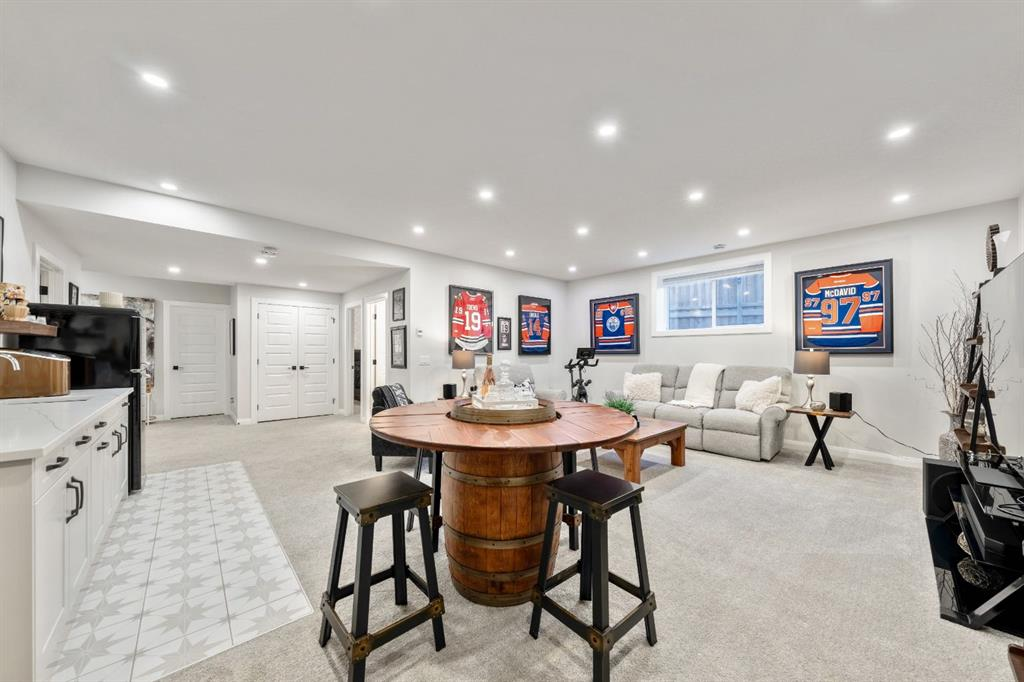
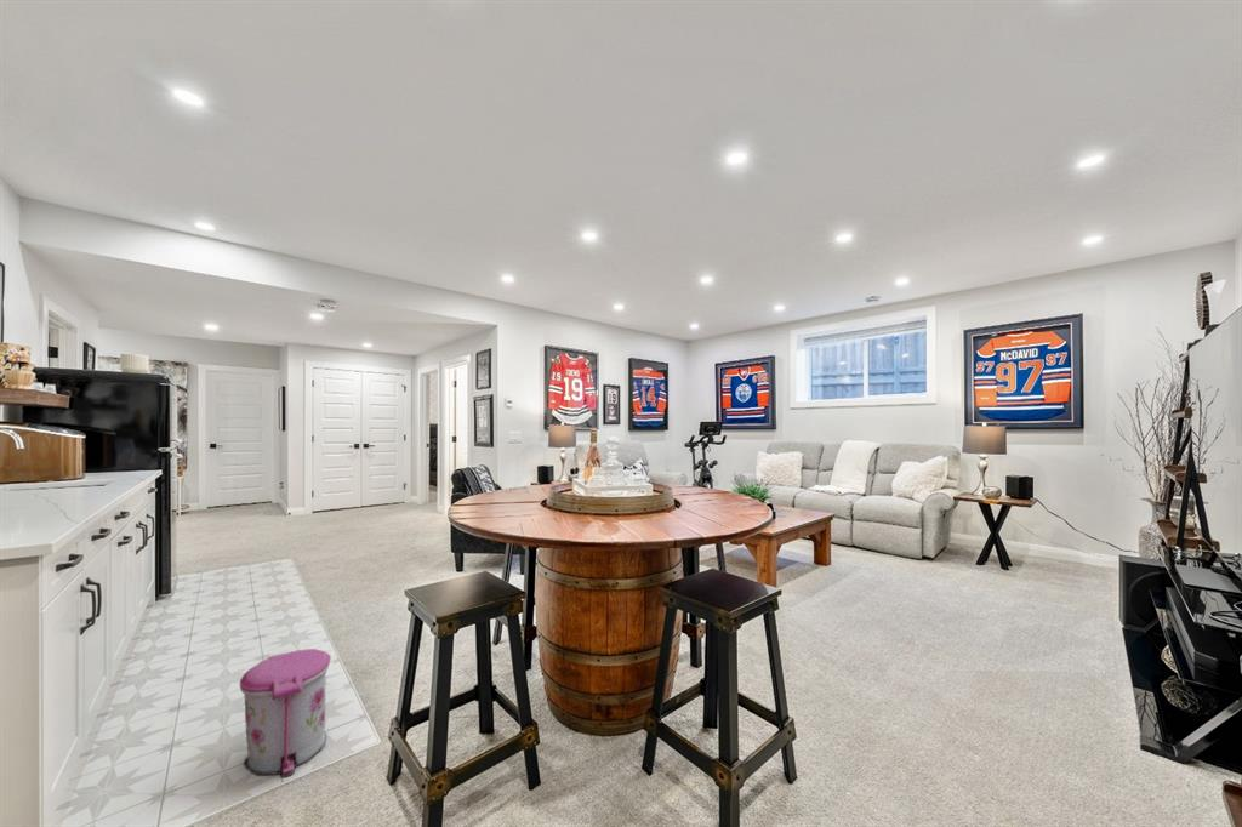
+ trash can [239,648,332,778]
